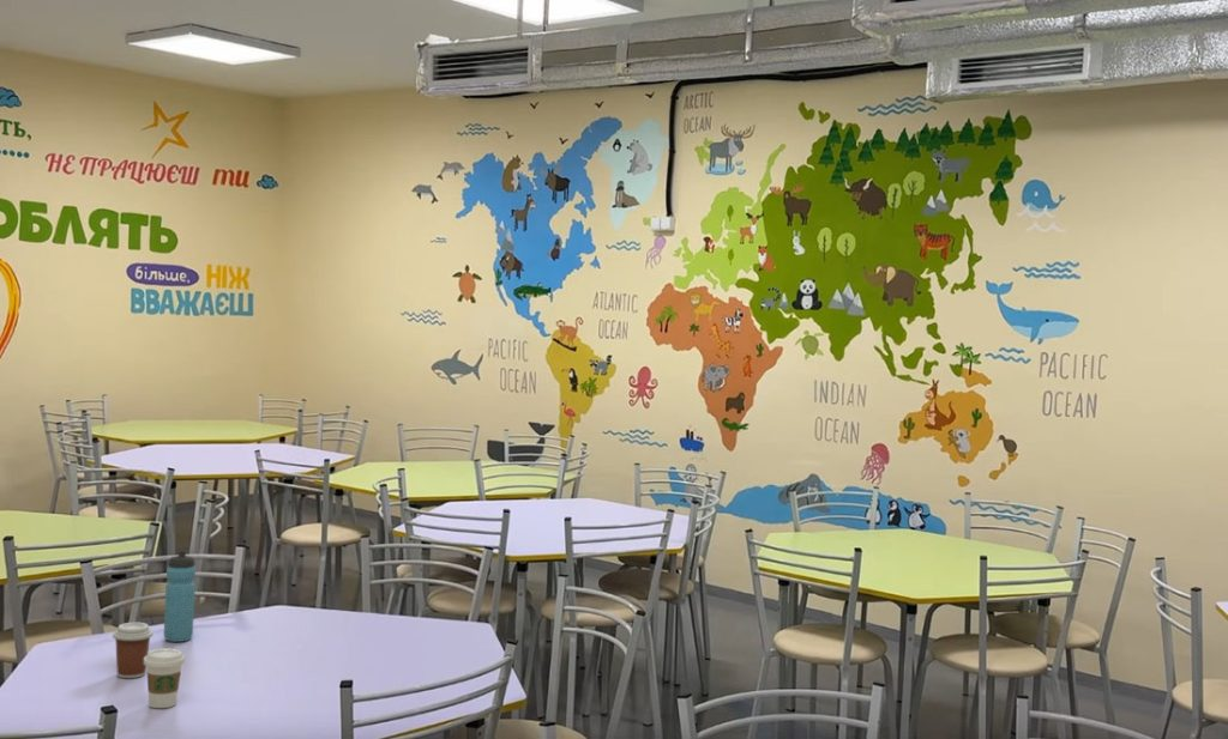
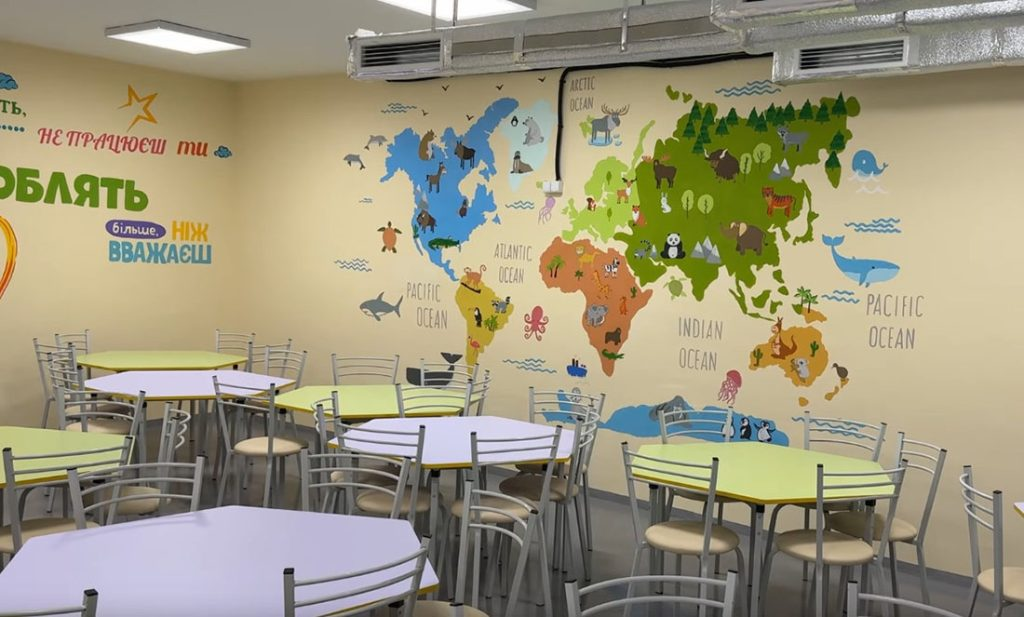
- water bottle [163,550,197,643]
- coffee cup [112,622,155,679]
- coffee cup [144,647,186,709]
